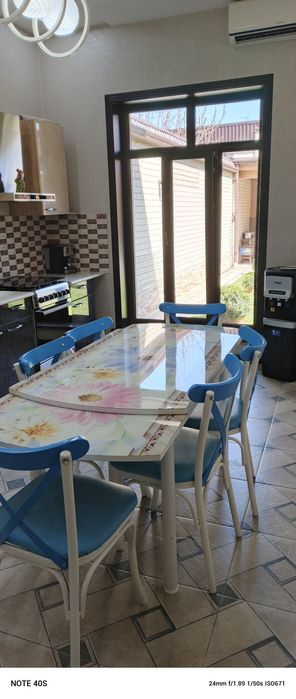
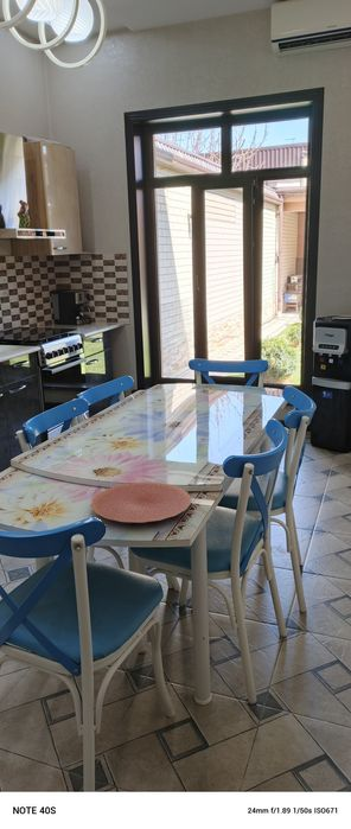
+ plate [90,482,192,523]
